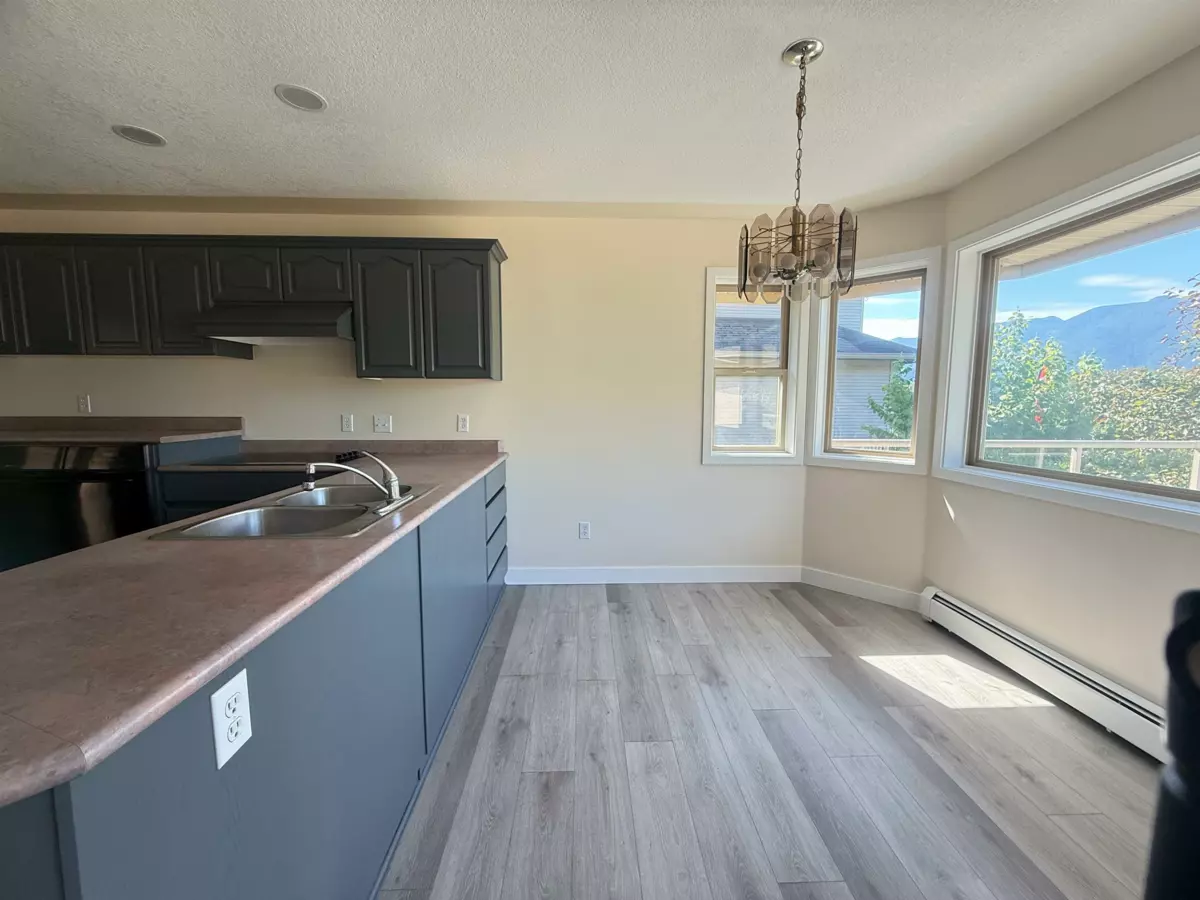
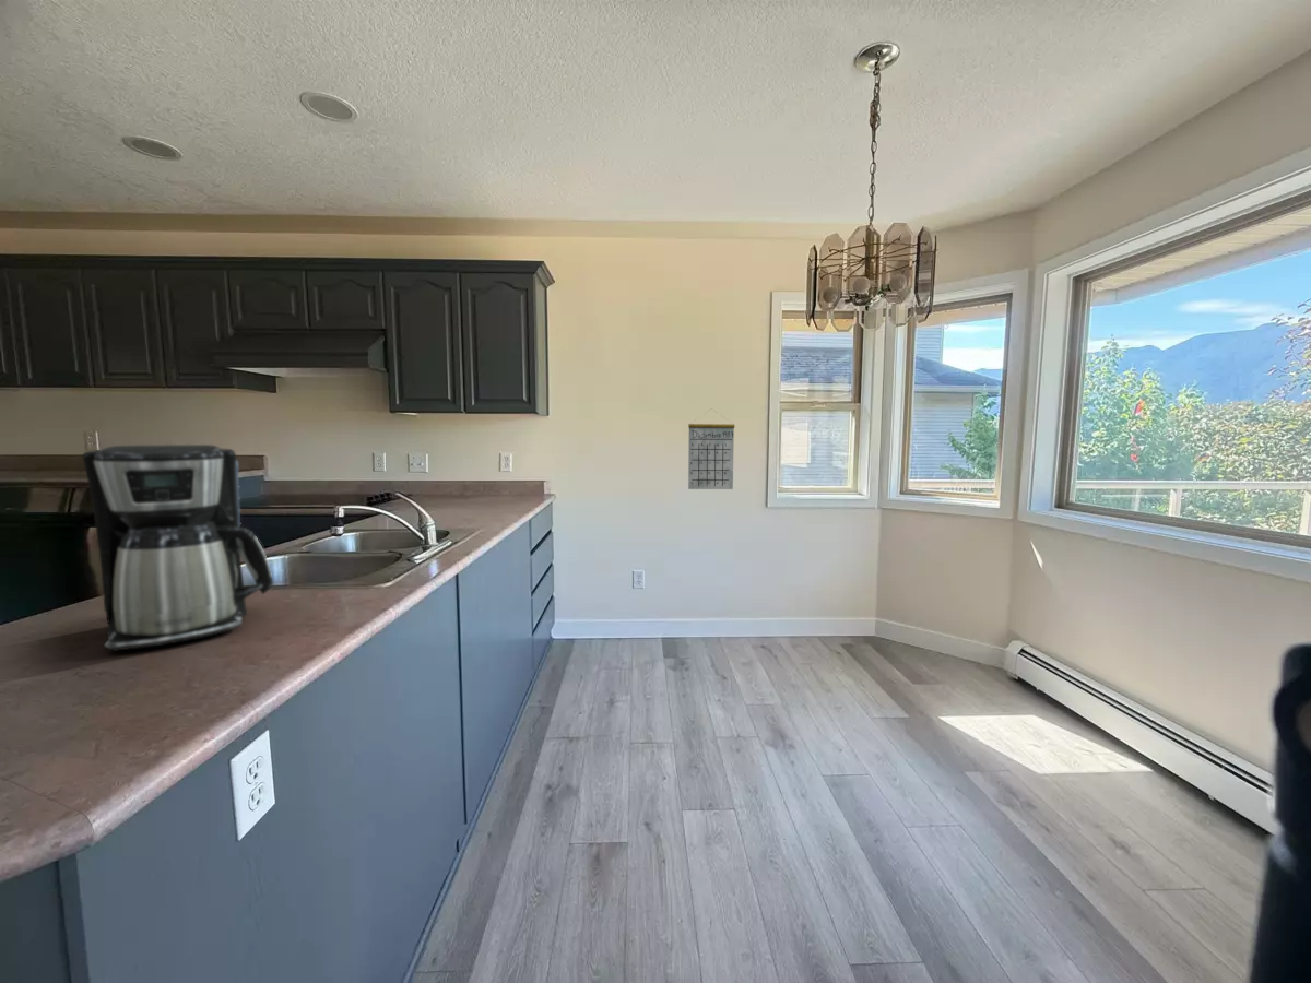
+ coffee maker [81,443,274,652]
+ calendar [687,407,735,490]
